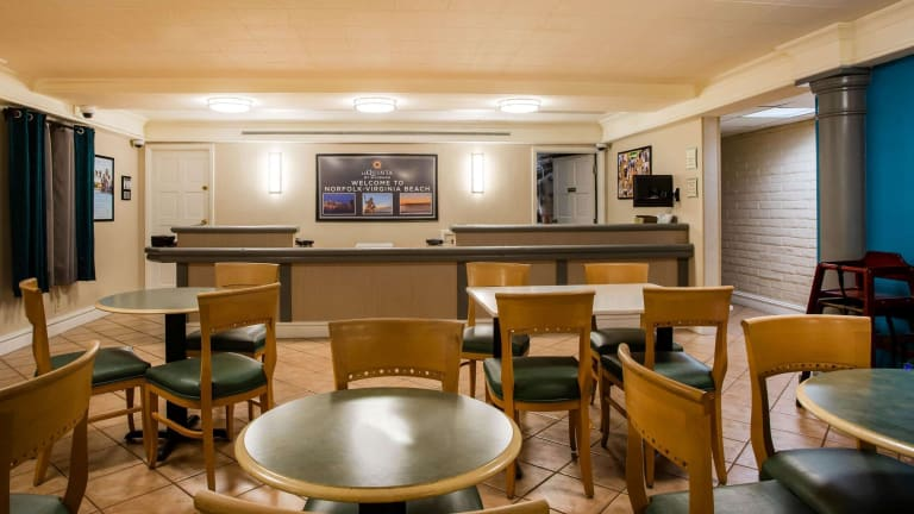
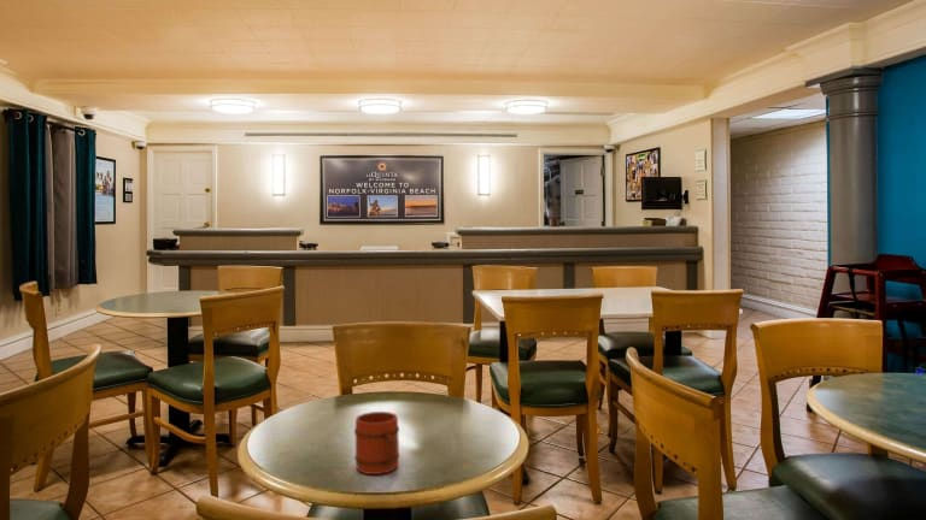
+ mug [353,410,400,475]
